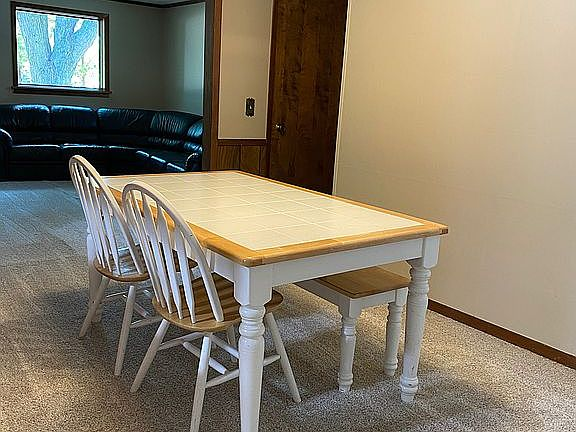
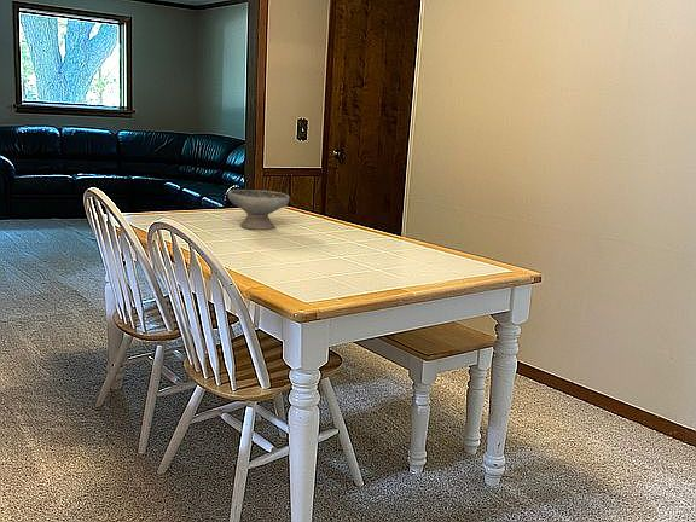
+ bowl [227,188,290,231]
